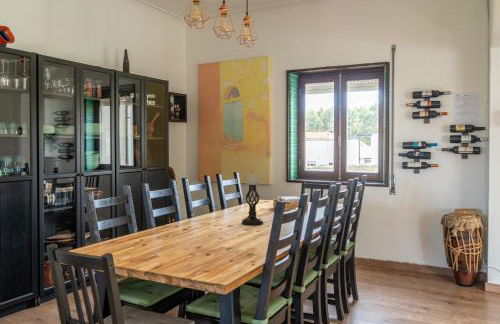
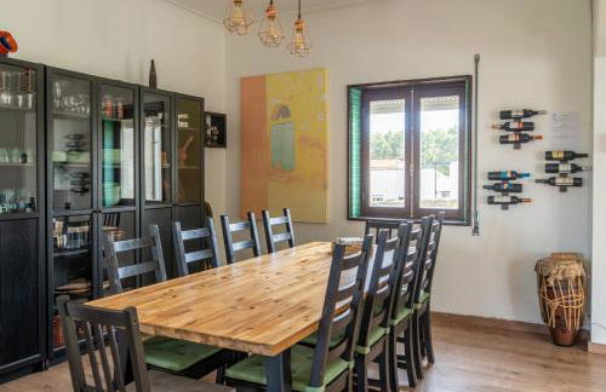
- candle holder [241,172,264,226]
